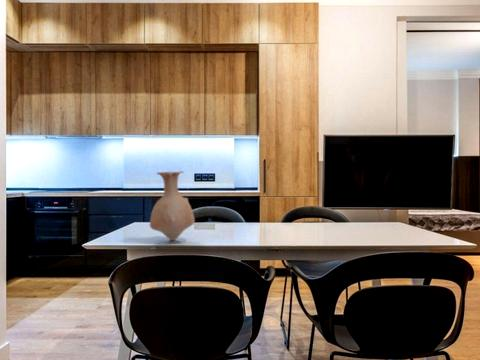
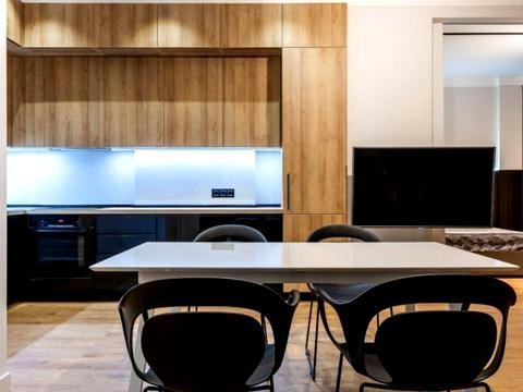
- vase [149,170,196,241]
